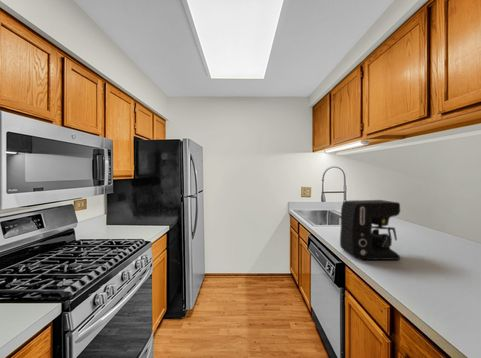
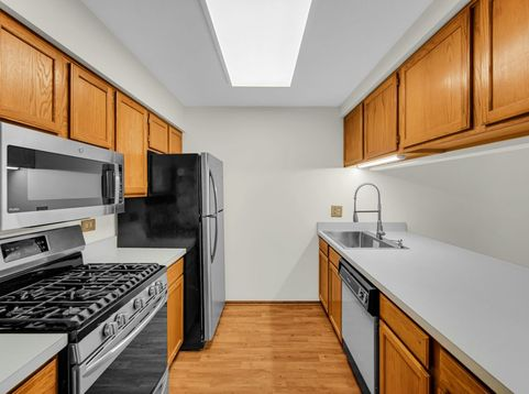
- coffee maker [339,199,401,261]
